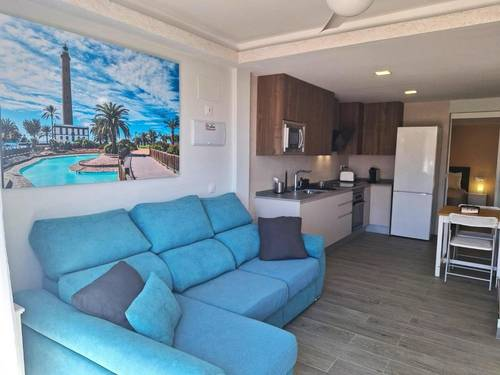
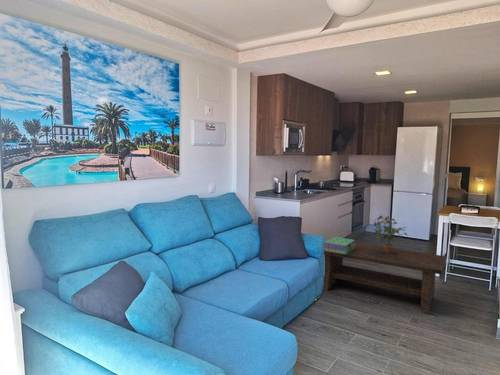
+ stack of books [323,236,356,254]
+ potted plant [371,215,409,253]
+ coffee table [322,241,448,315]
